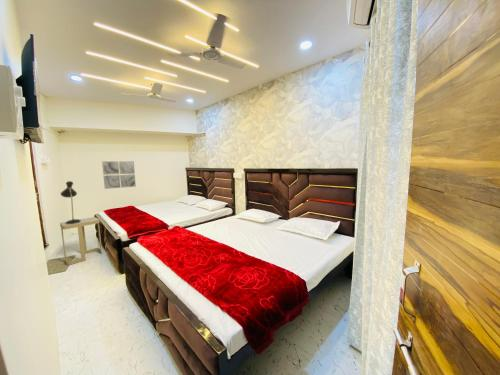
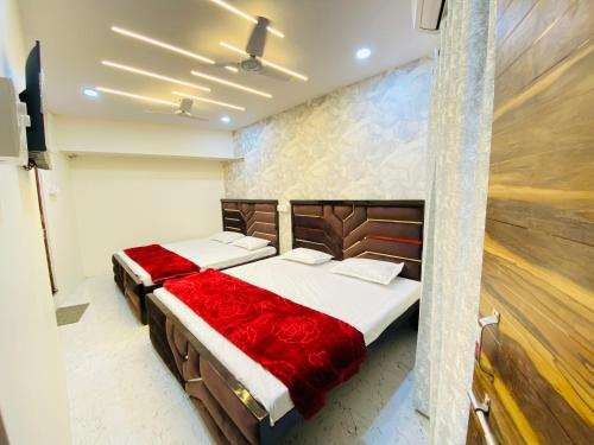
- side table [59,216,103,266]
- wall art [101,160,137,190]
- lamp [60,180,81,224]
